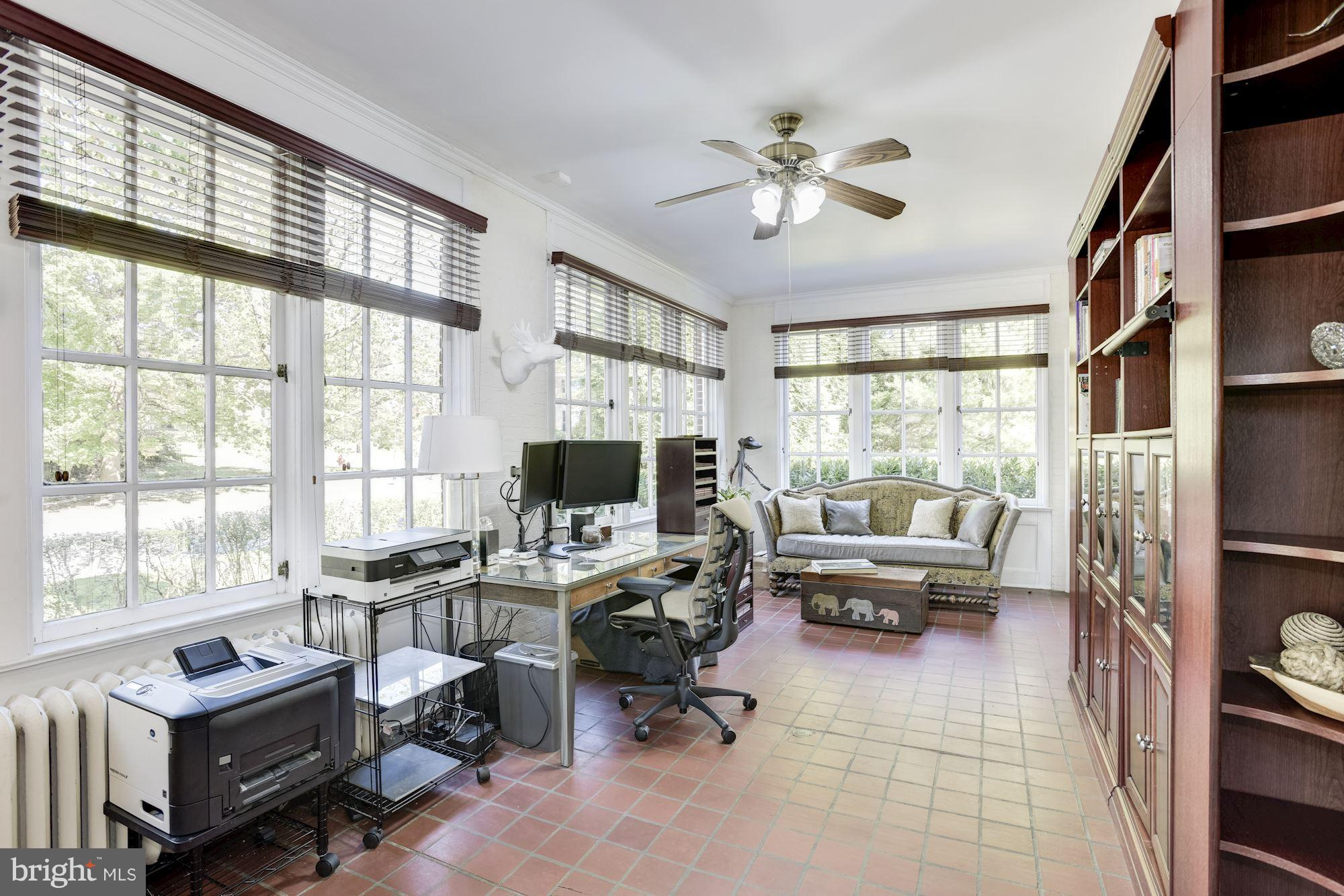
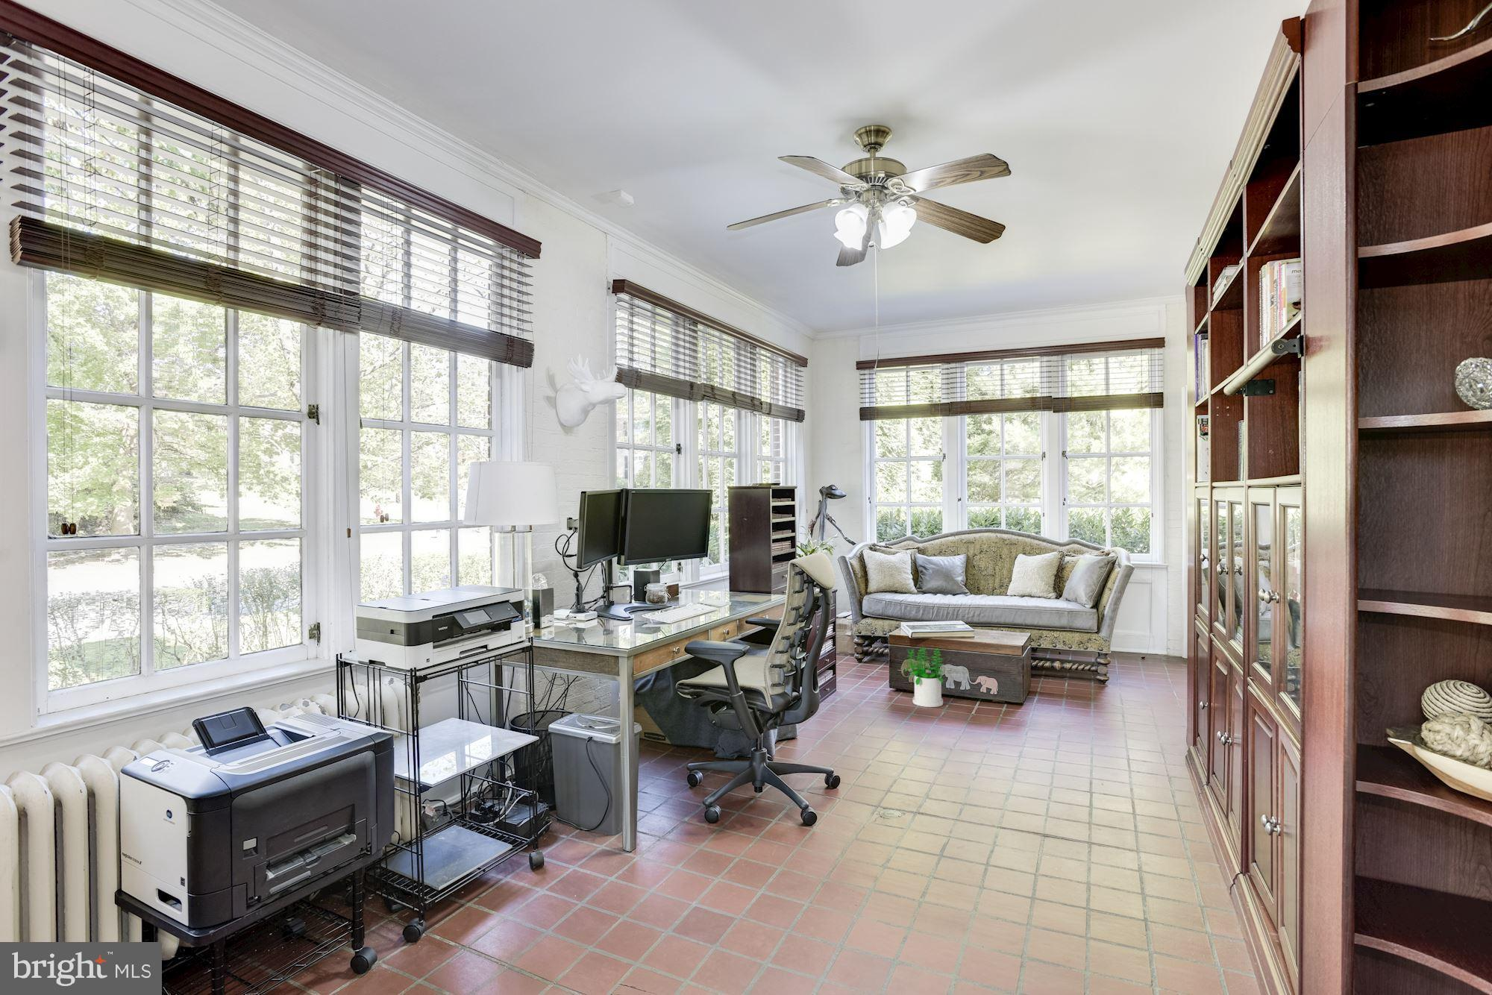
+ potted plant [905,646,945,707]
